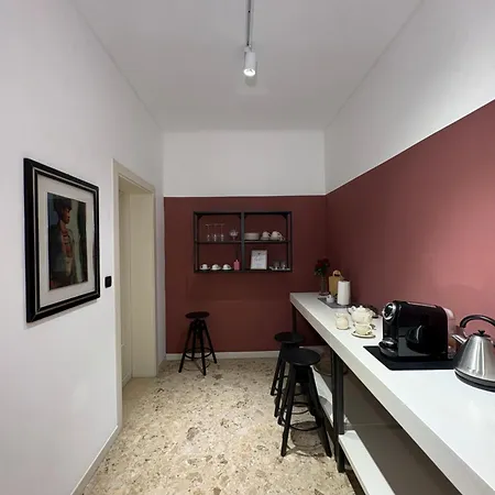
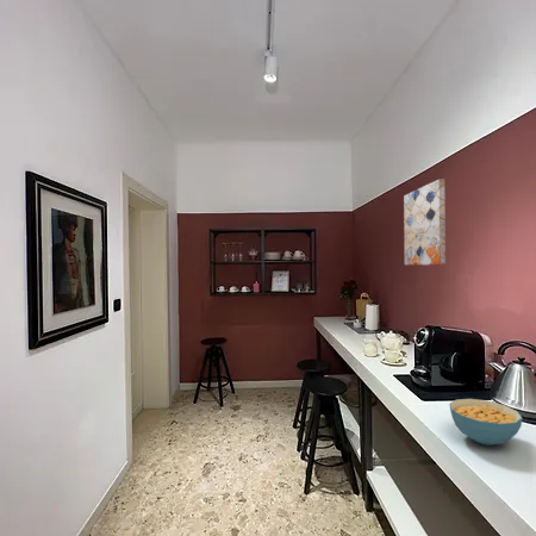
+ wall art [403,179,447,266]
+ cereal bowl [448,398,523,447]
